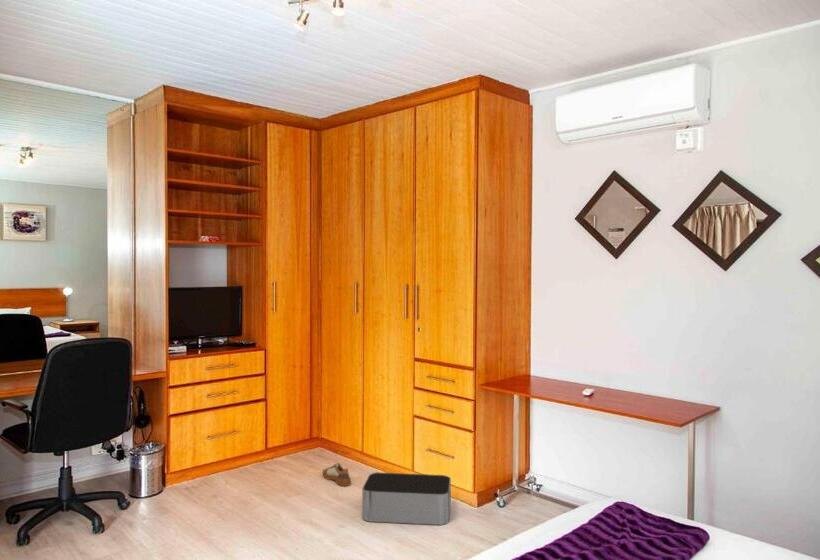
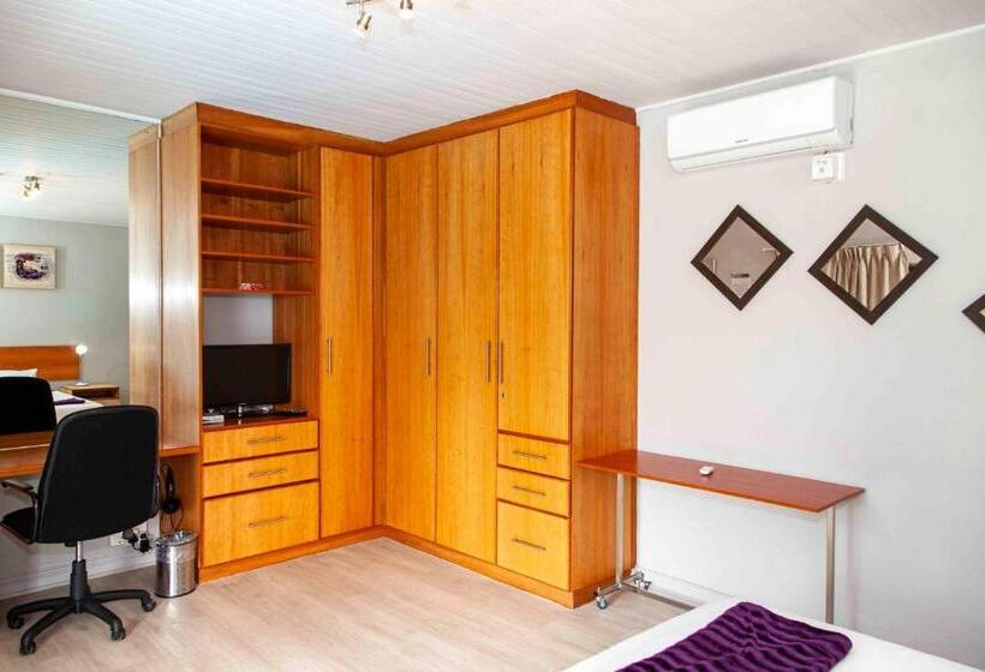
- storage bin [361,472,452,526]
- shoe [322,462,352,487]
